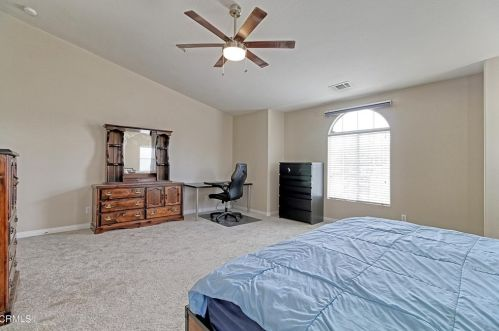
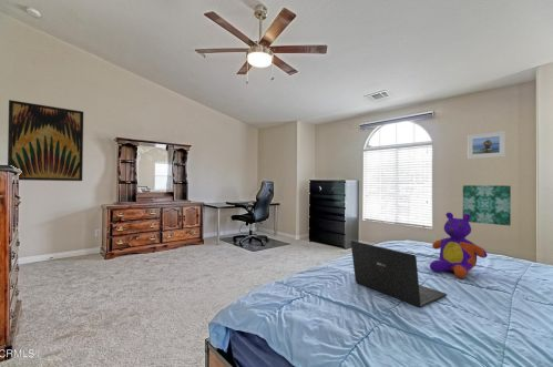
+ wall art [462,184,512,226]
+ wall art [7,99,84,182]
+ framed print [467,130,506,160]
+ stuffed bear [429,212,489,279]
+ laptop [350,239,448,307]
